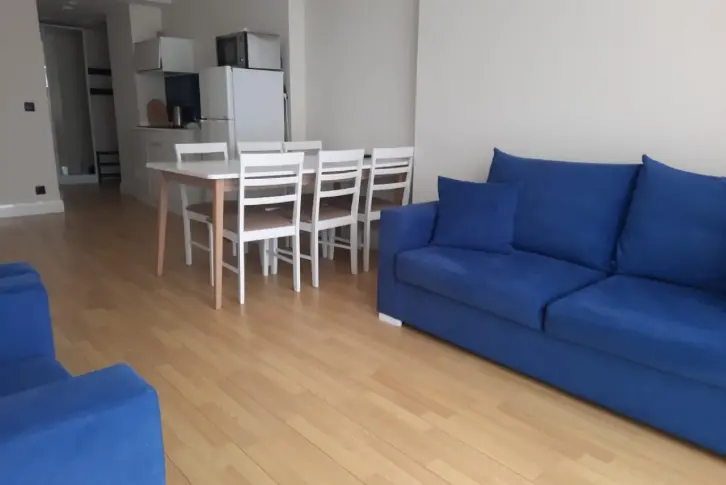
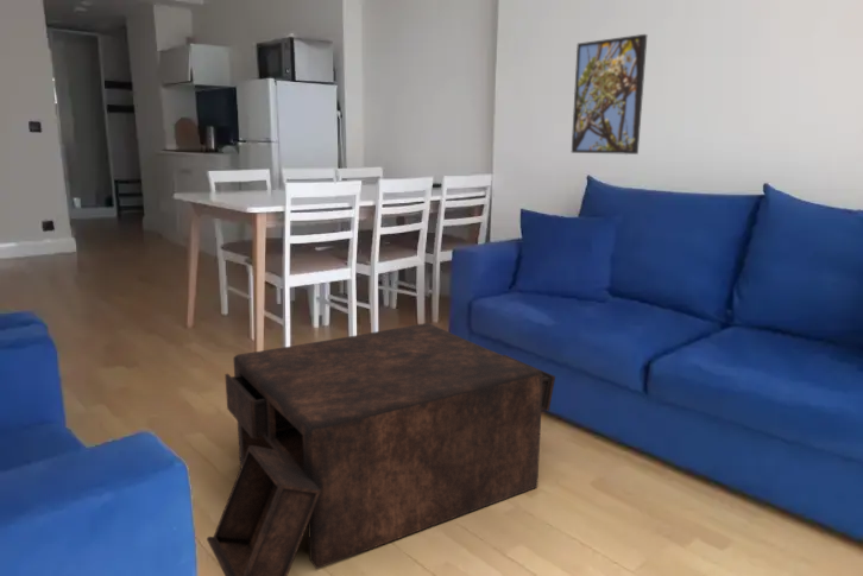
+ coffee table [206,322,556,576]
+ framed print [571,33,648,156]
